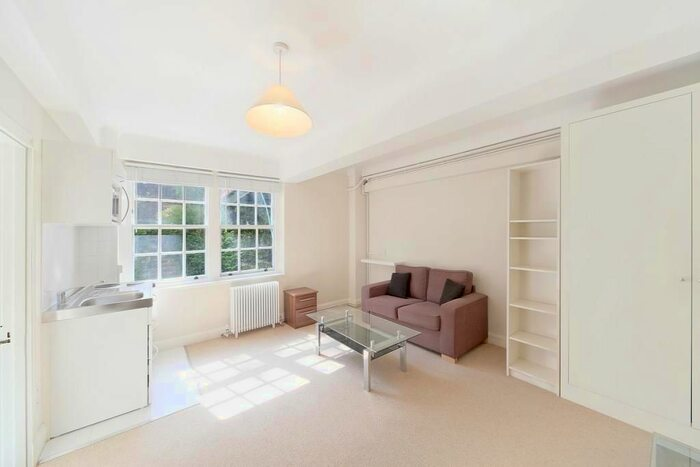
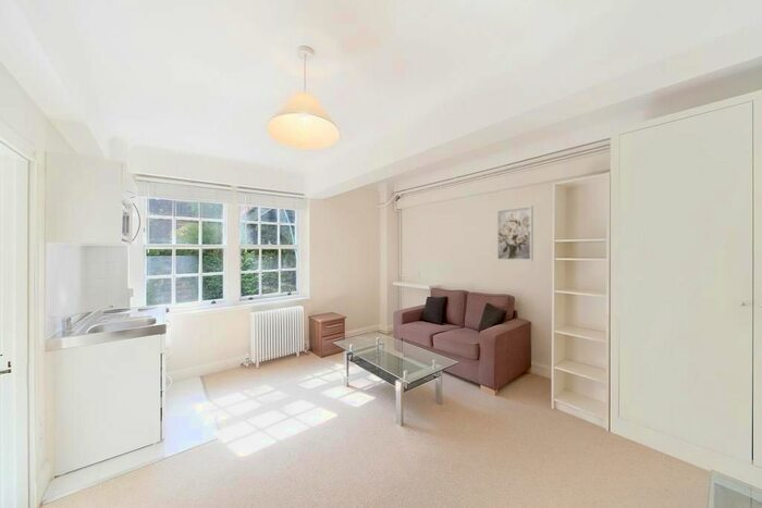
+ wall art [495,205,534,262]
